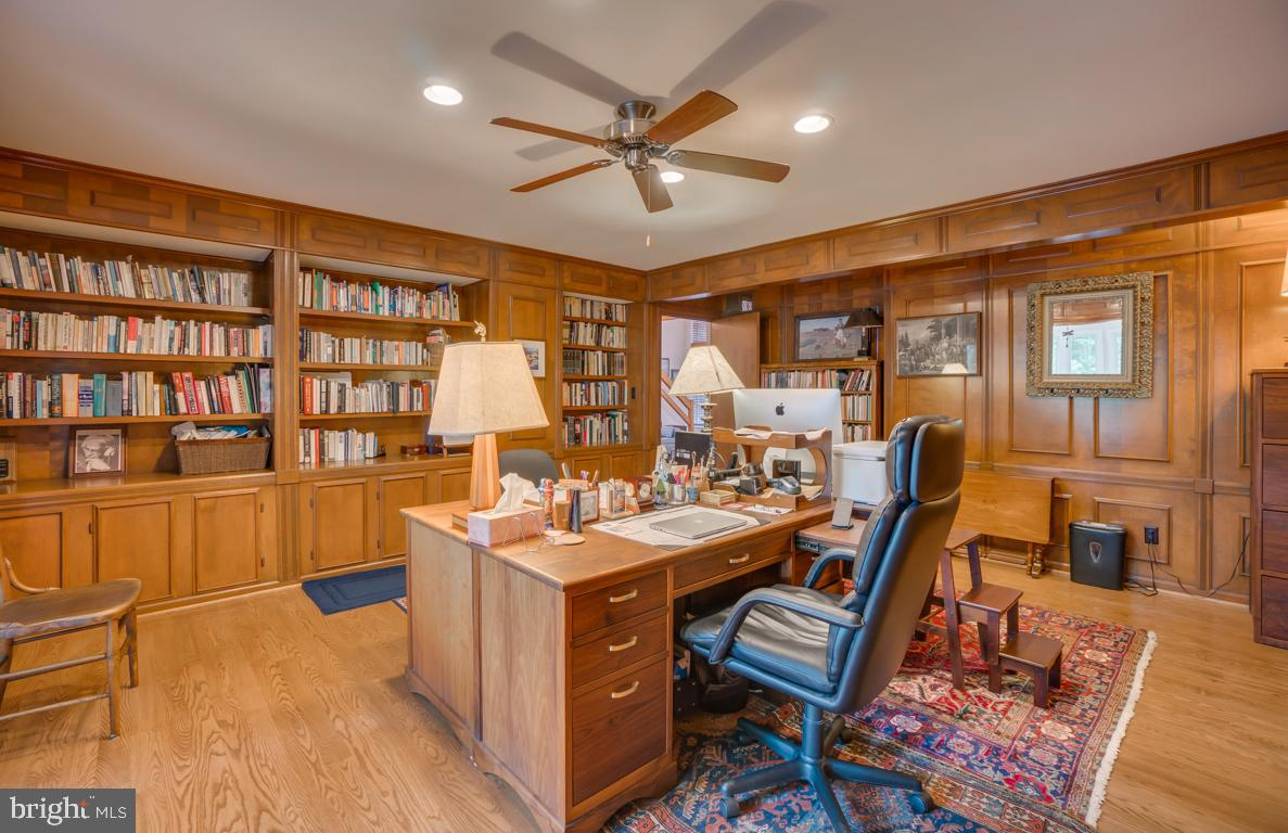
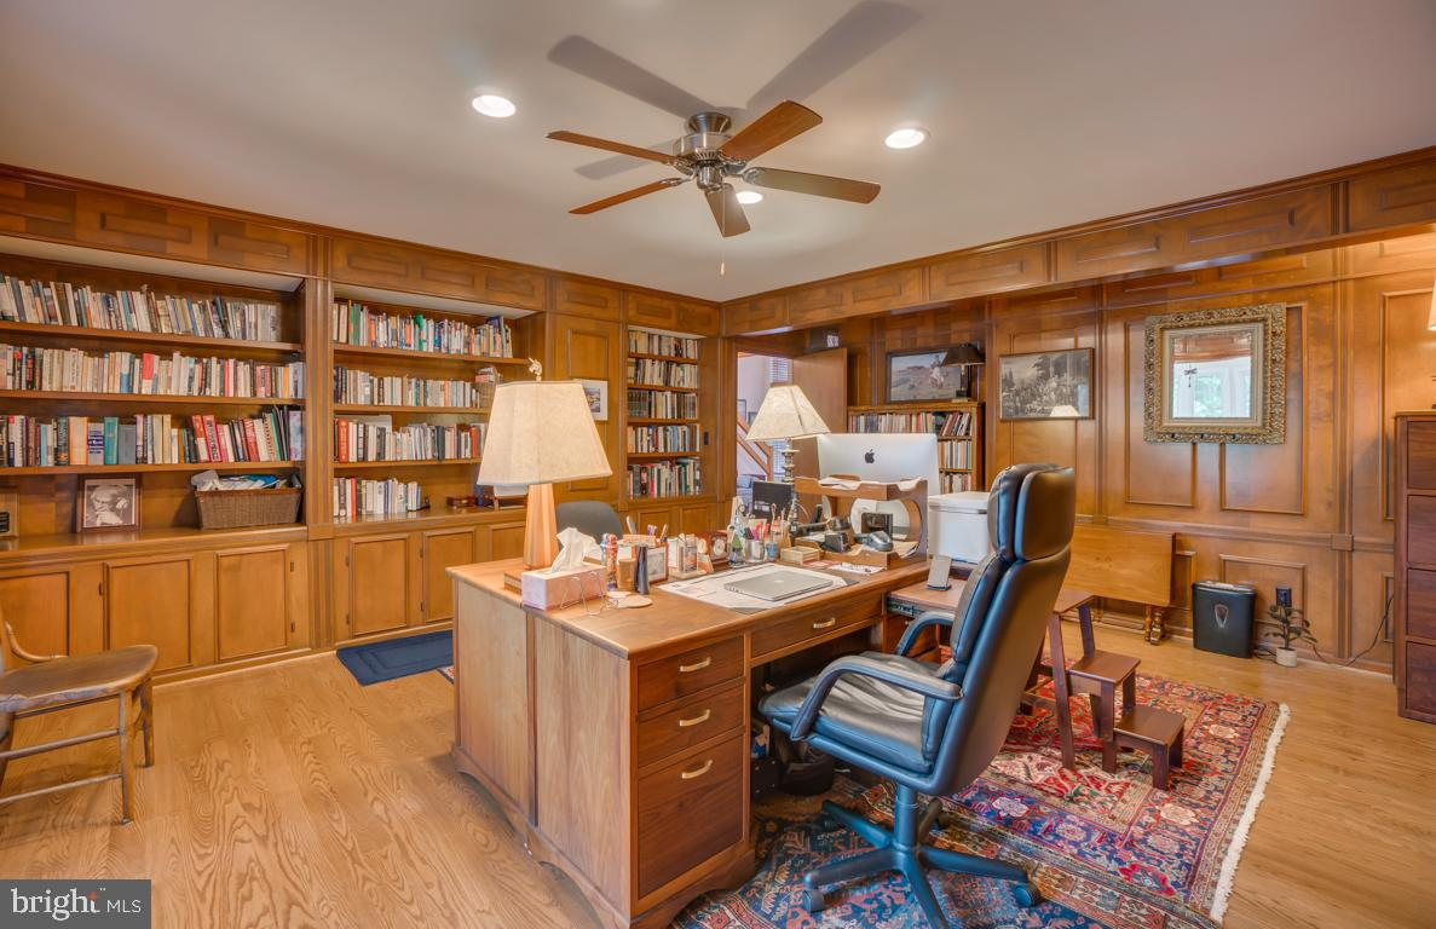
+ potted plant [1263,604,1319,668]
